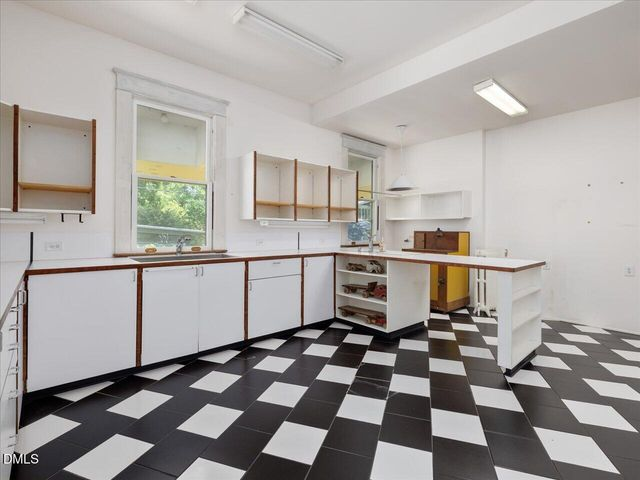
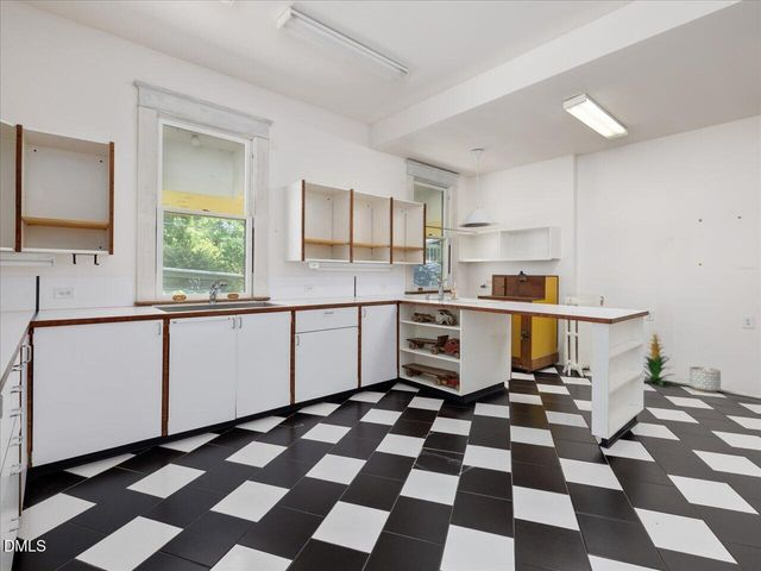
+ indoor plant [643,331,678,387]
+ planter [688,365,722,394]
